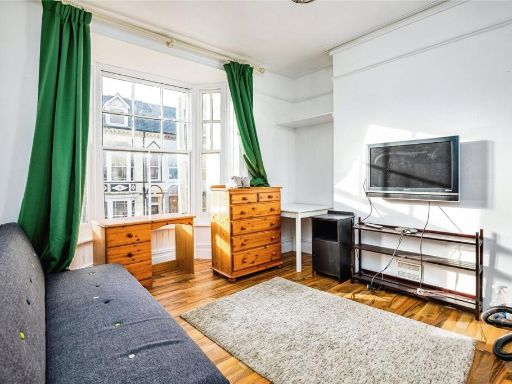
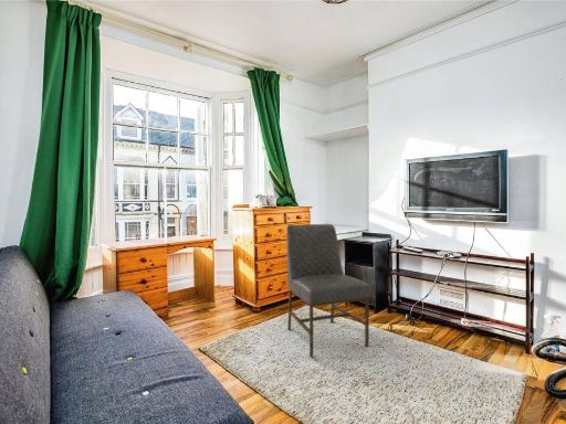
+ chair [285,223,371,359]
